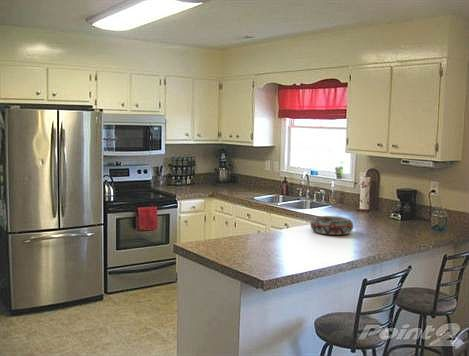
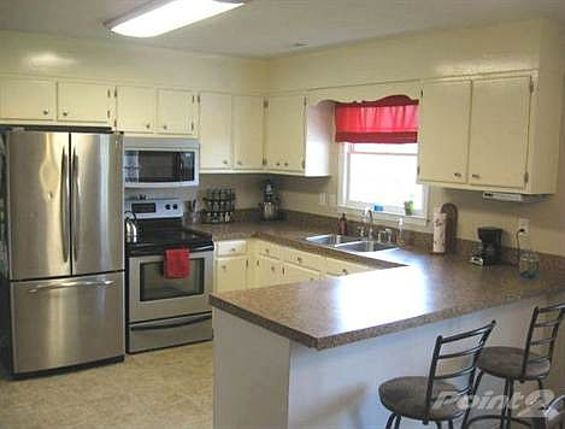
- decorative bowl [309,215,354,236]
